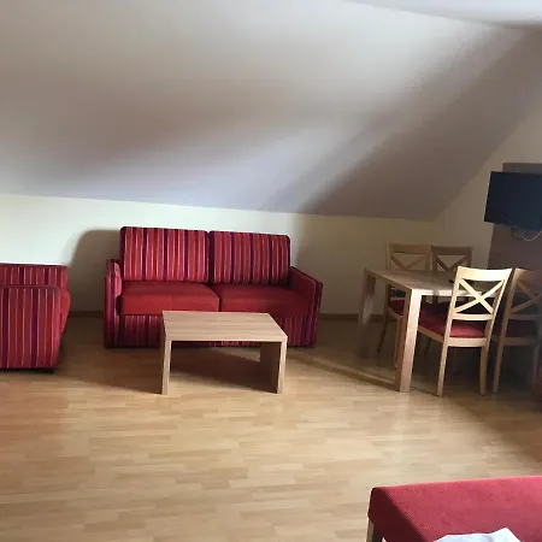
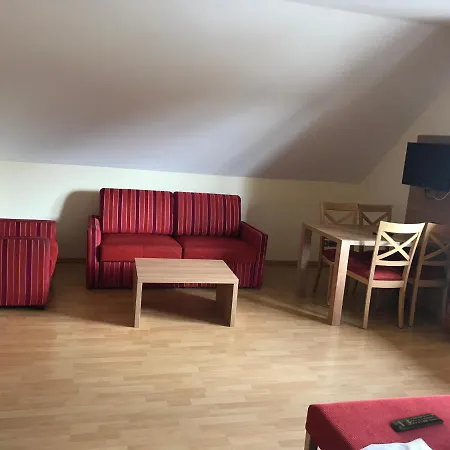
+ remote control [391,412,445,433]
